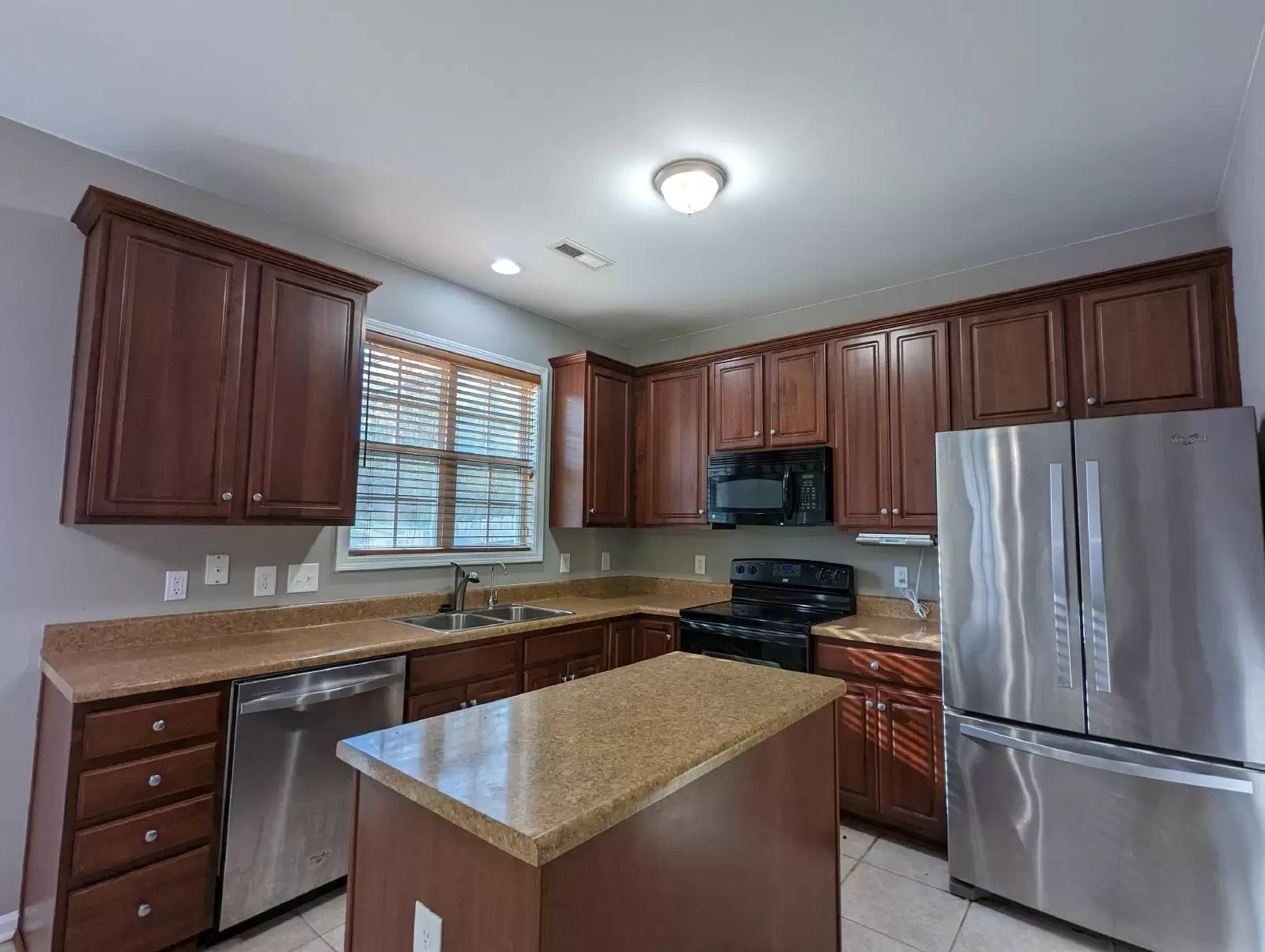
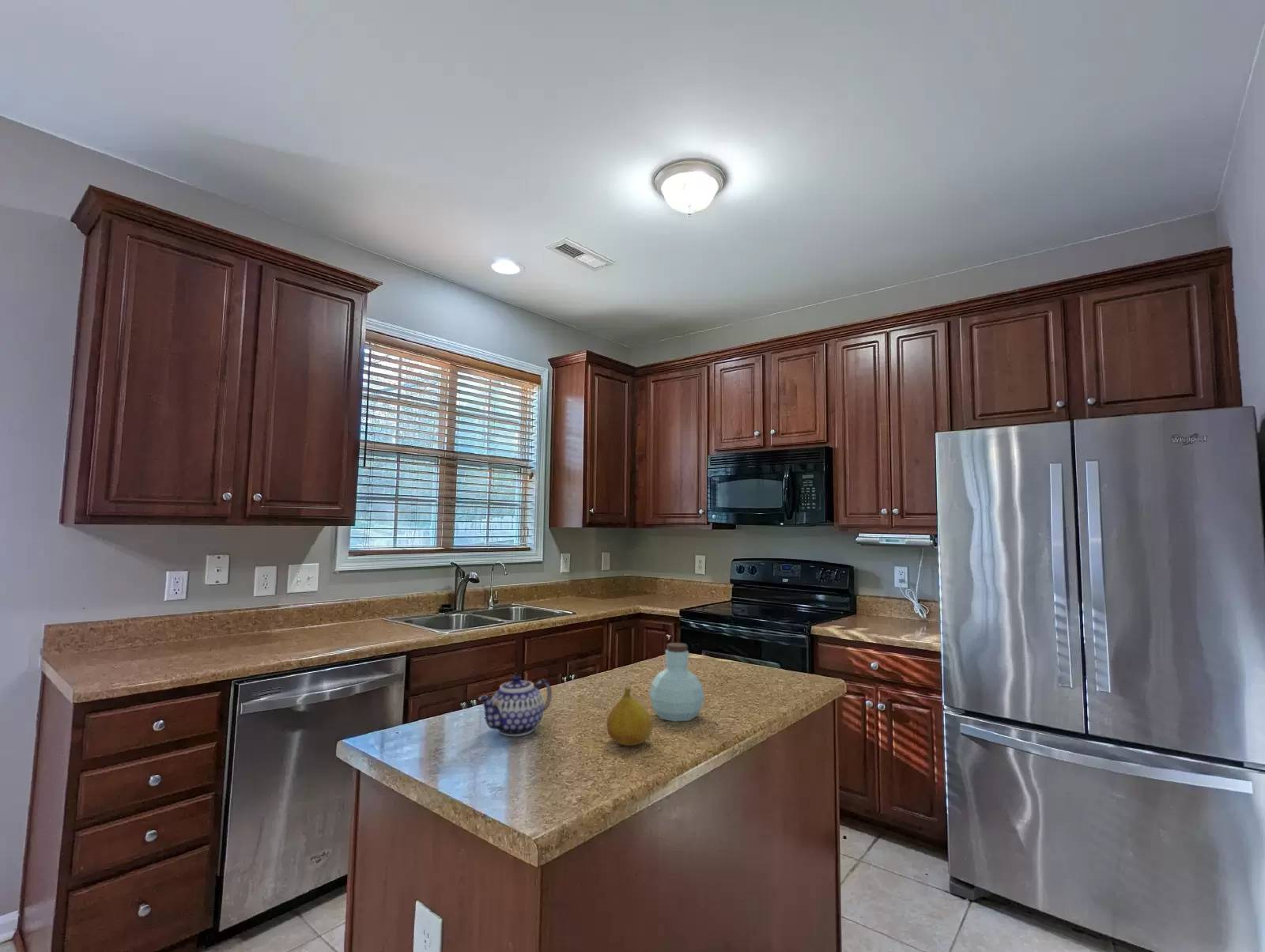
+ teapot [478,674,553,737]
+ jar [648,642,705,723]
+ fruit [606,687,653,746]
